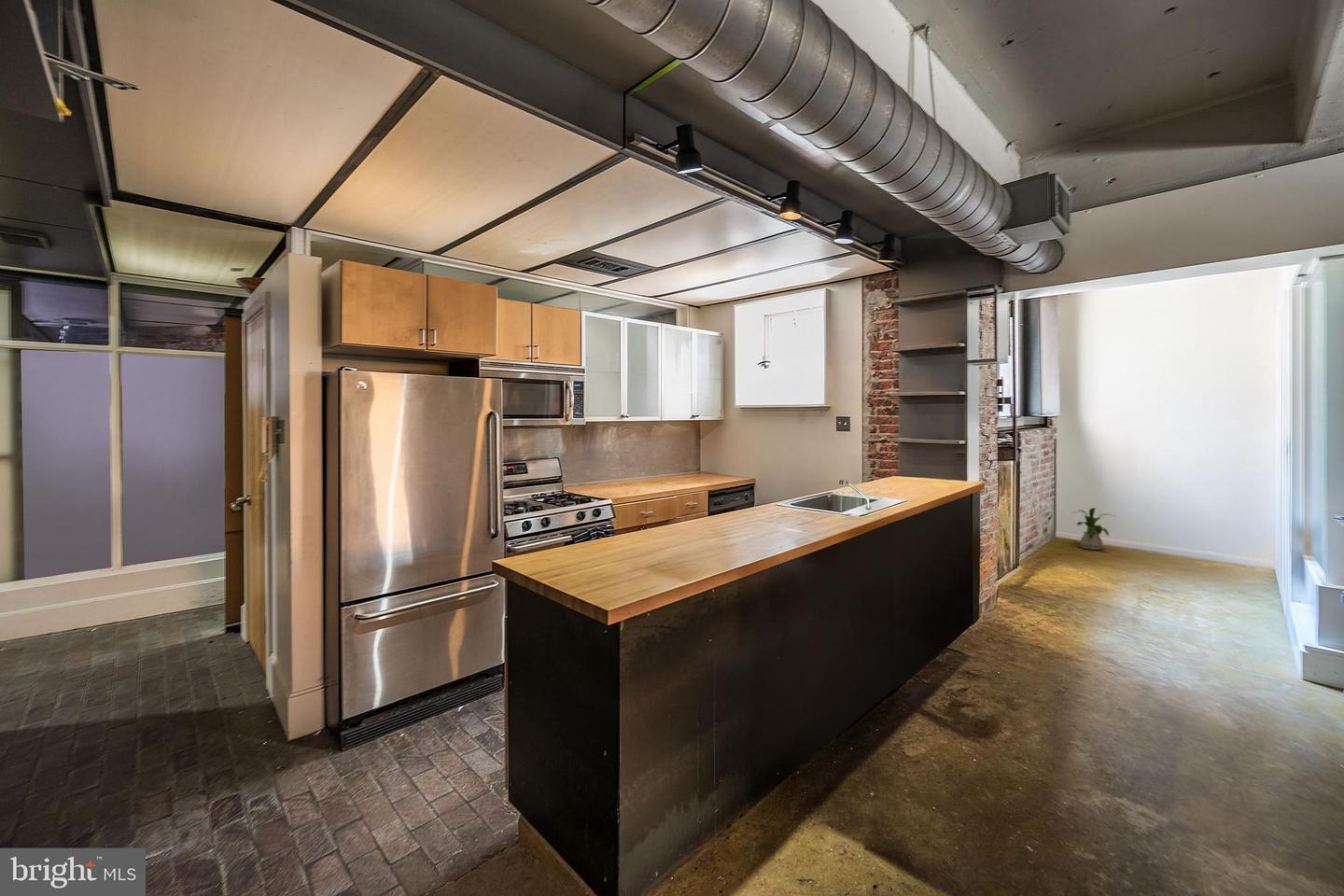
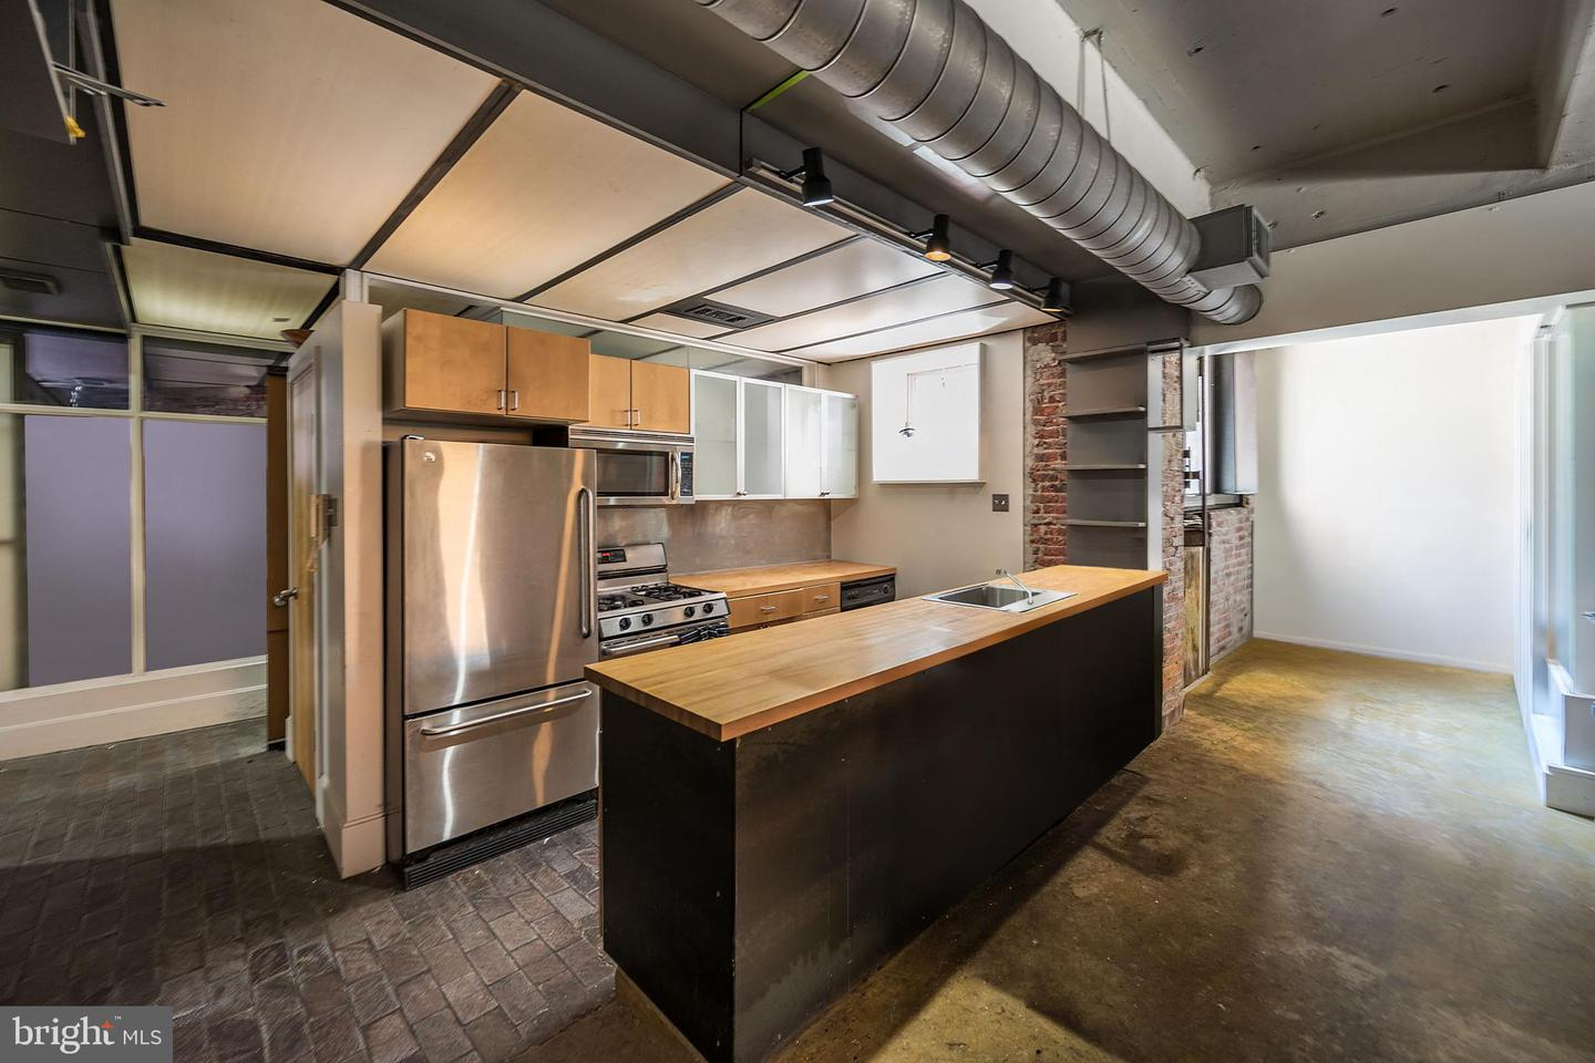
- house plant [1070,507,1115,551]
